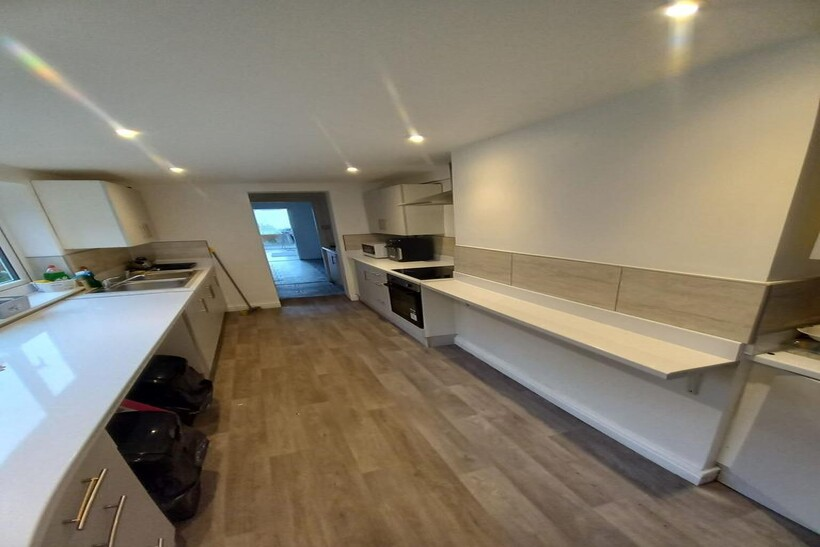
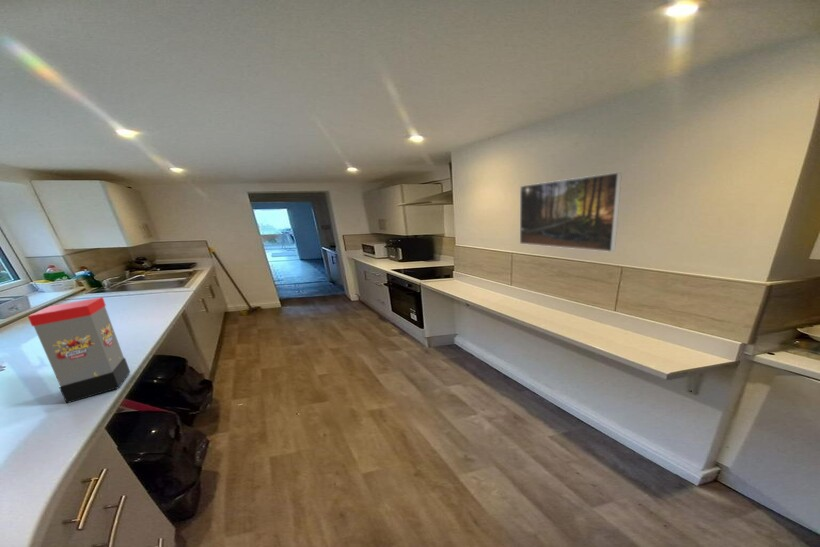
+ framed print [519,171,623,253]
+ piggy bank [27,296,131,405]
